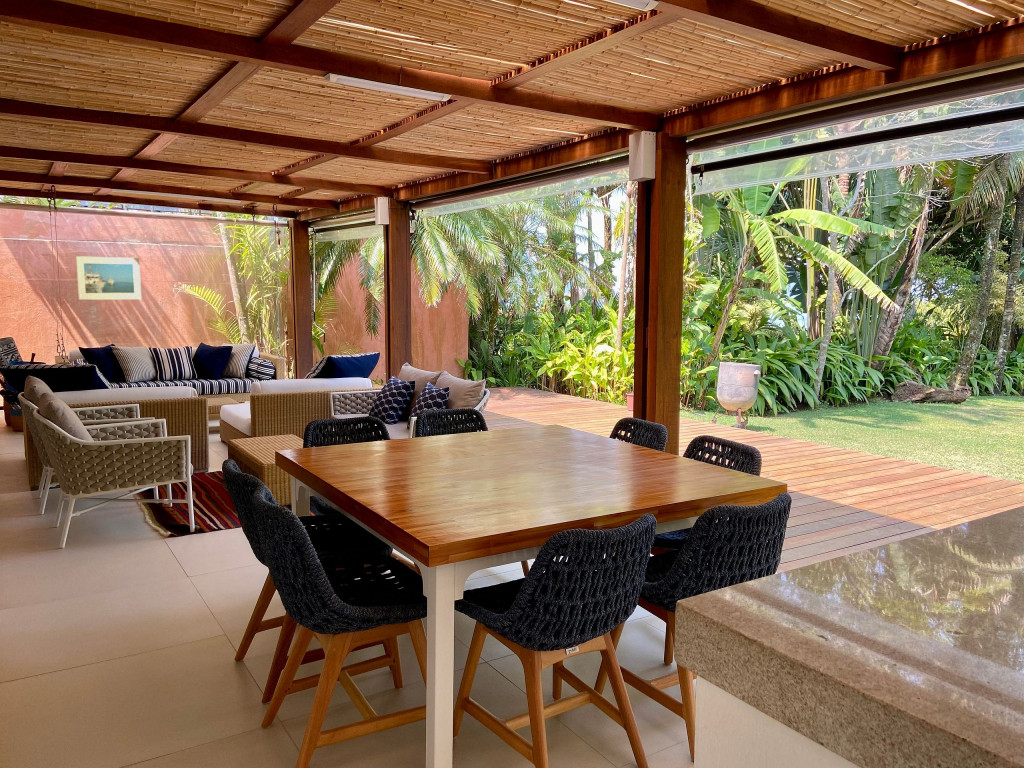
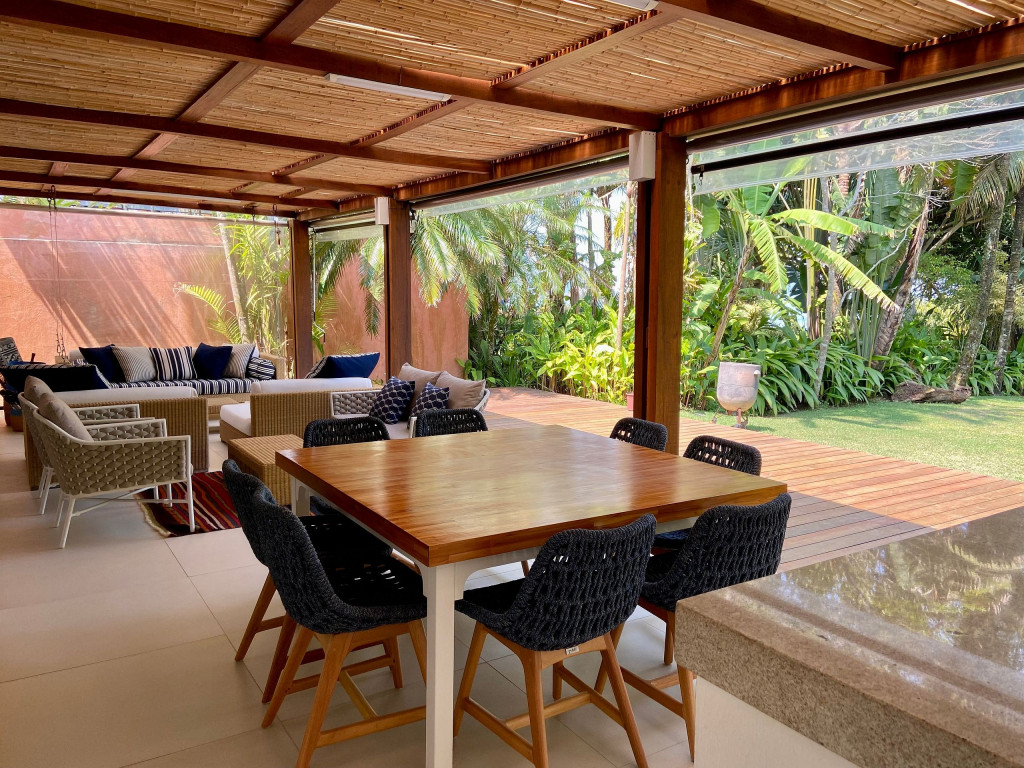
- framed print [75,255,142,301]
